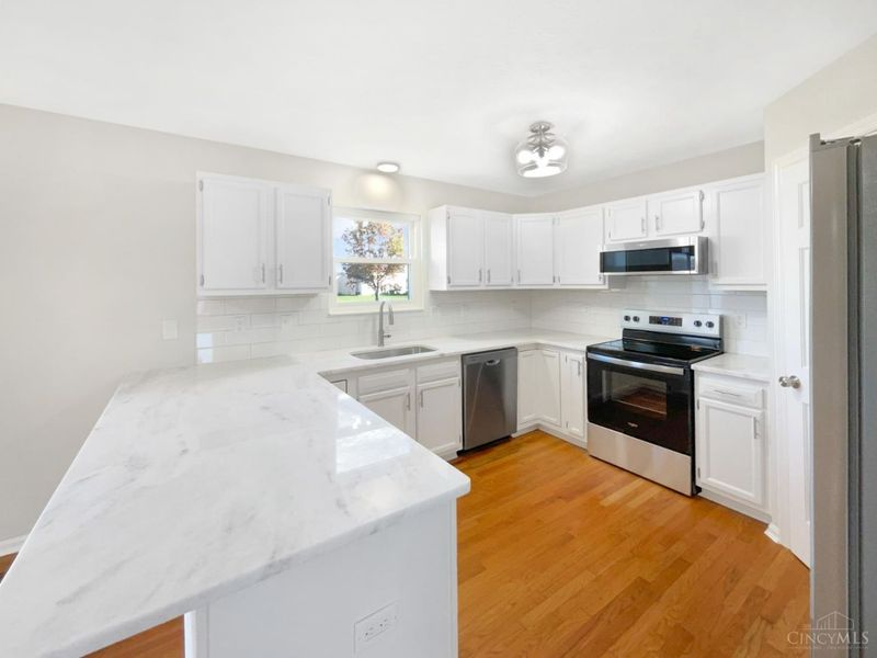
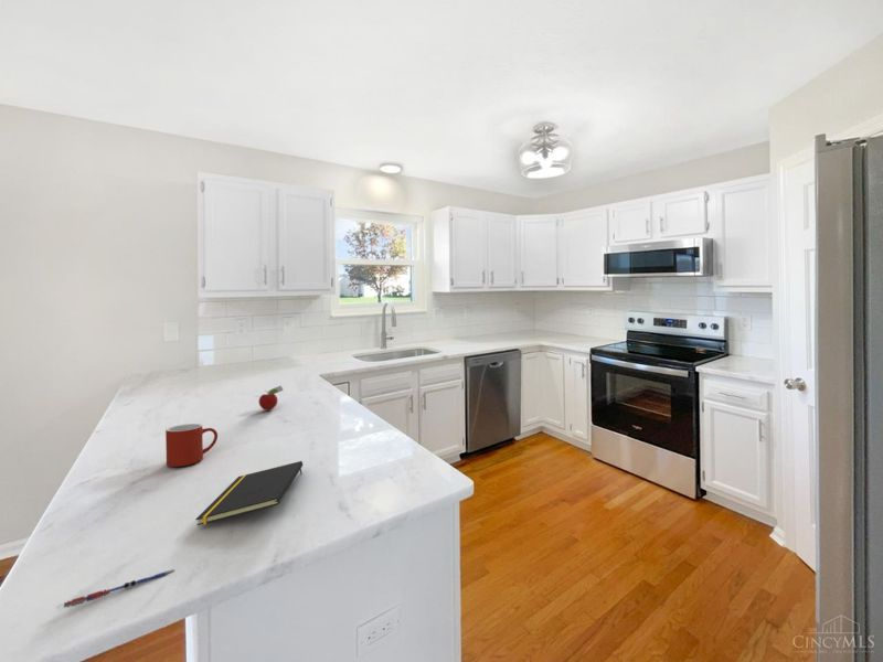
+ fruit [258,384,285,412]
+ notepad [194,460,304,526]
+ mug [164,423,219,468]
+ pen [63,568,175,609]
